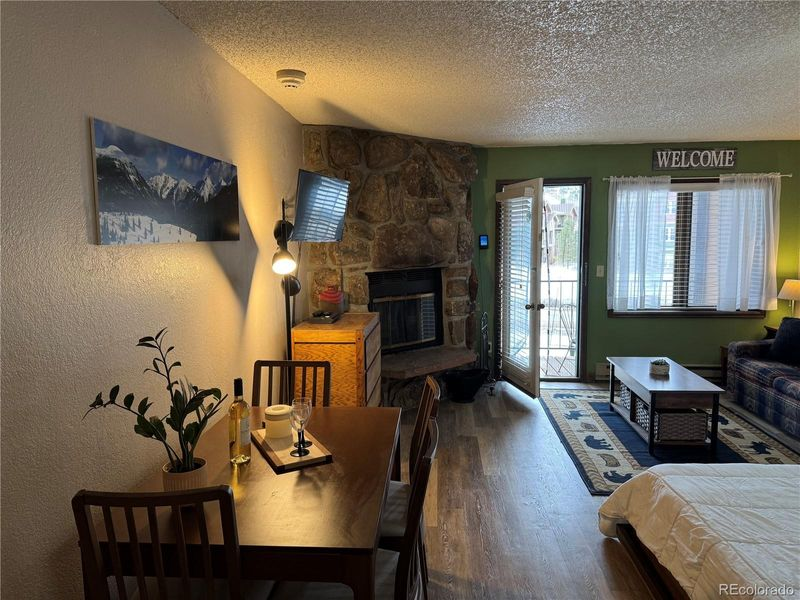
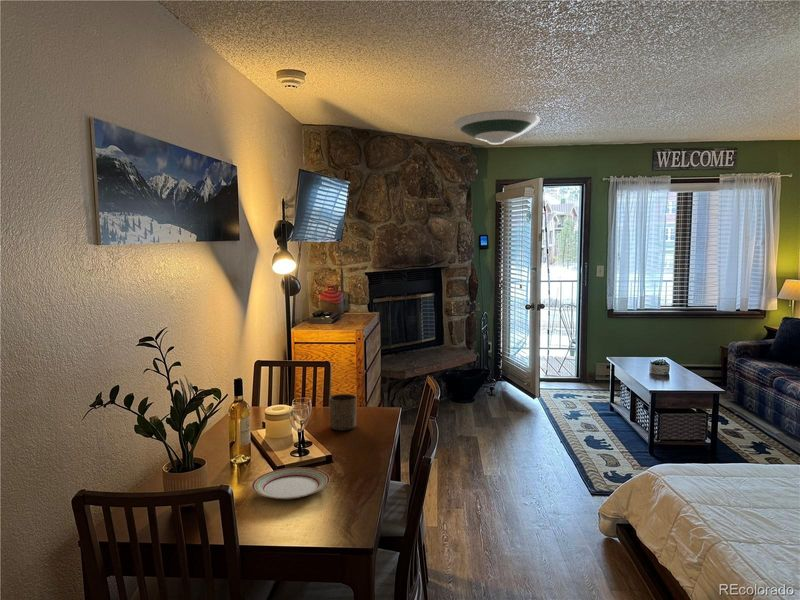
+ plate [251,466,331,500]
+ cup [328,393,358,431]
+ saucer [453,110,541,145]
